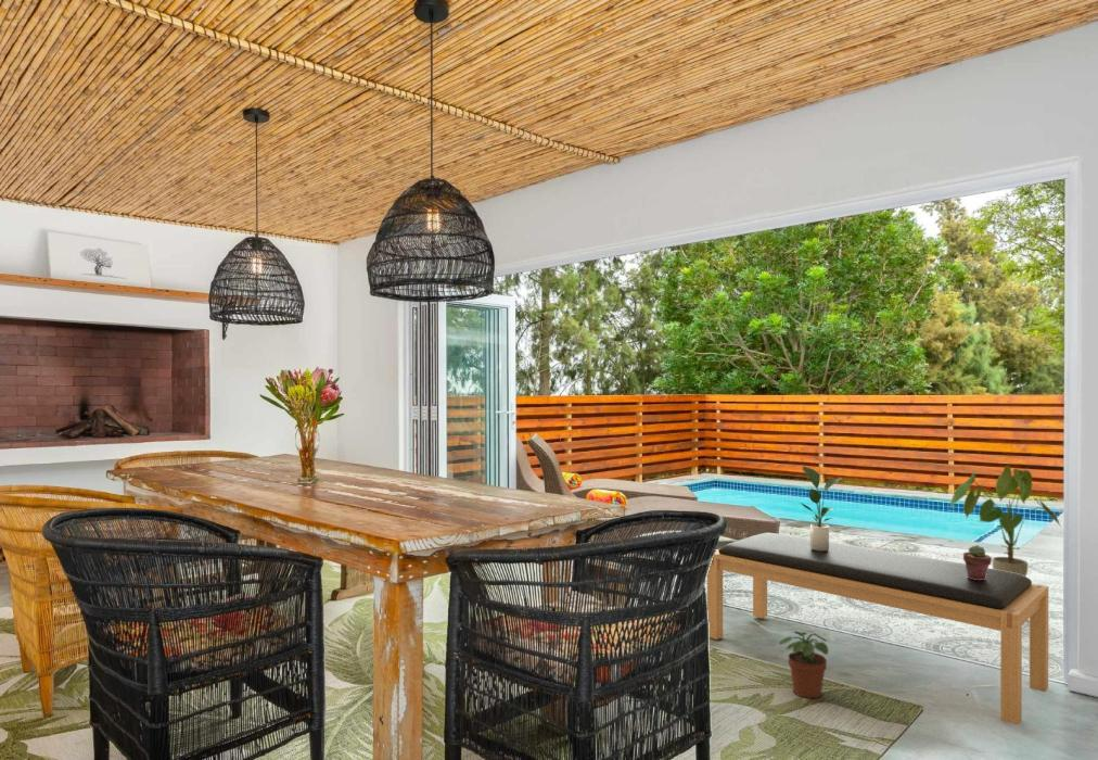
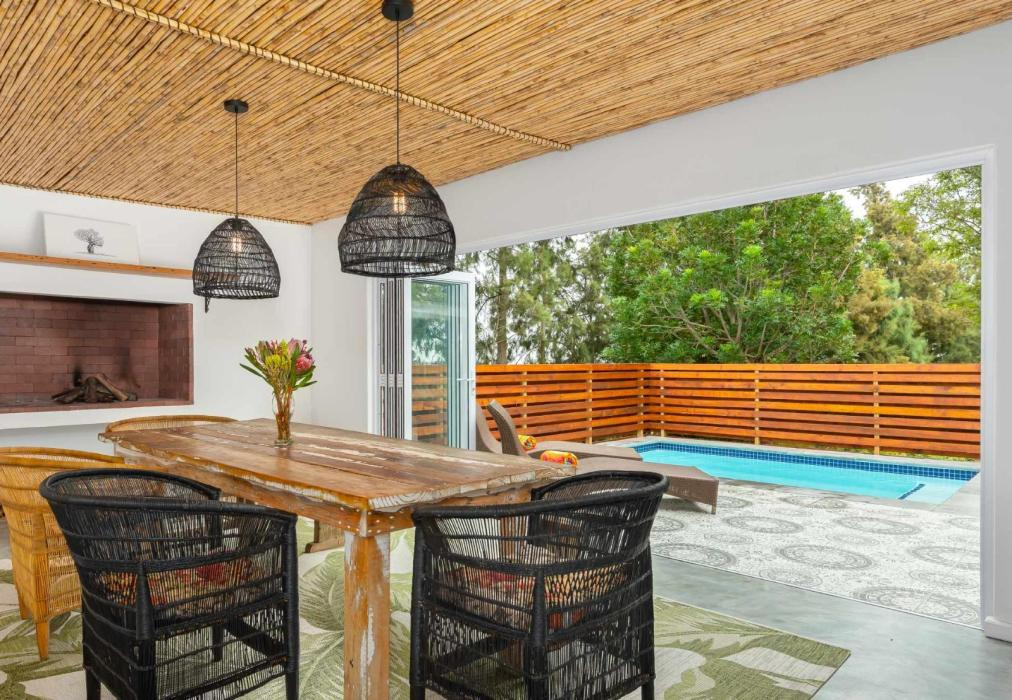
- potted succulent [962,544,993,580]
- house plant [949,465,1063,621]
- bench [706,532,1049,725]
- potted plant [778,630,829,699]
- potted plant [800,465,843,552]
